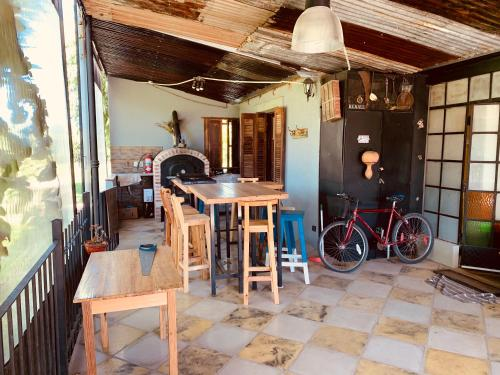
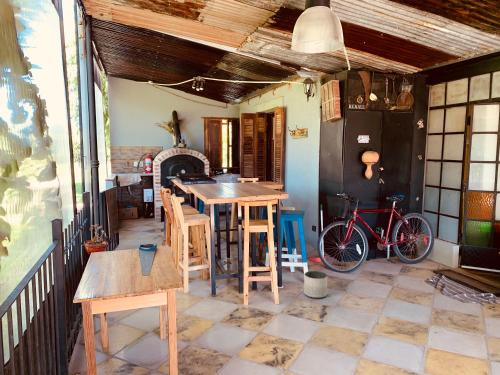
+ planter [303,270,328,299]
